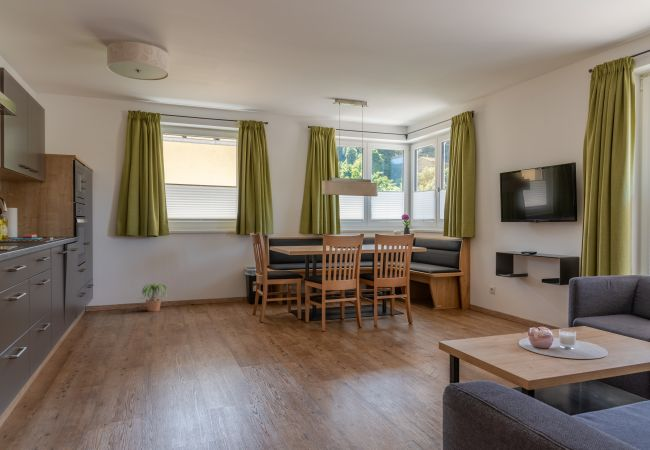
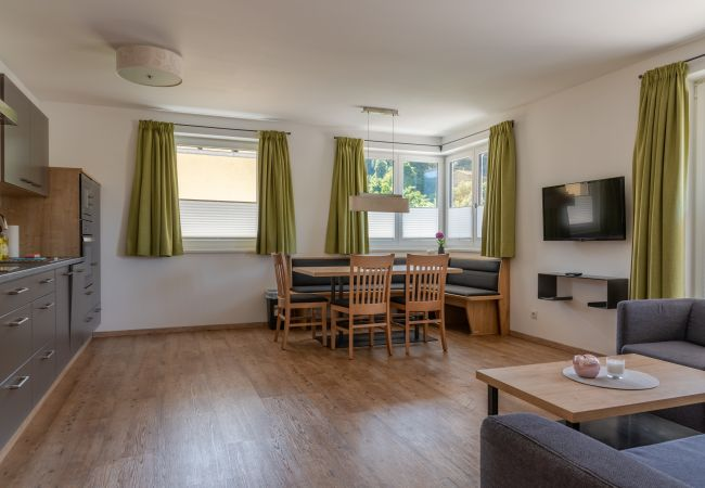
- potted plant [138,282,169,312]
